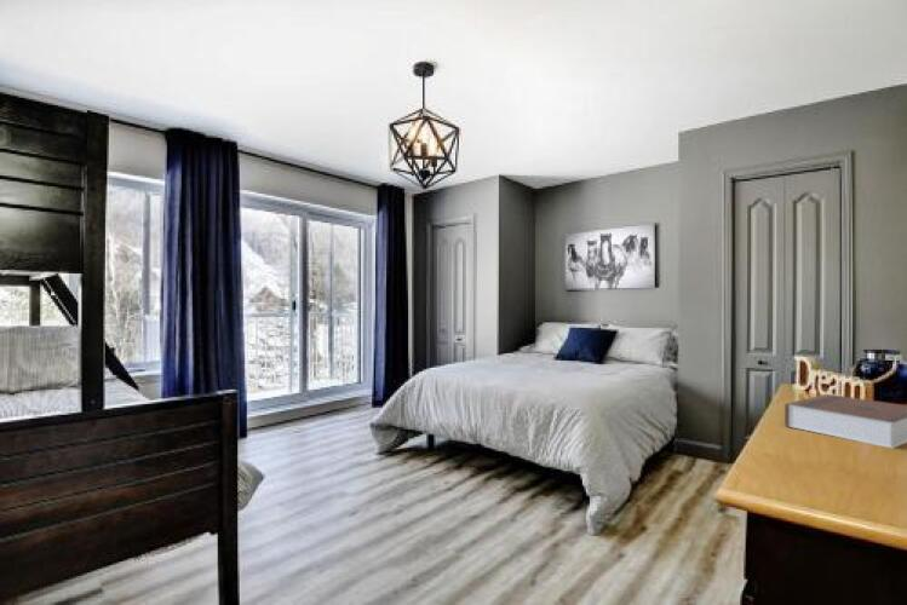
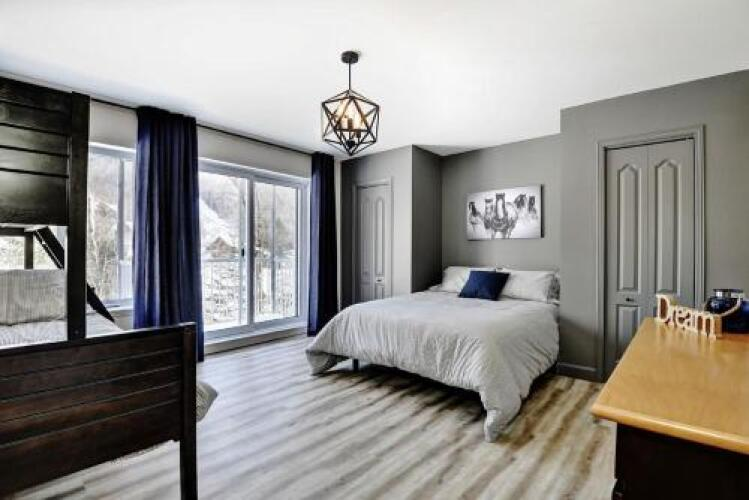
- book [783,393,907,449]
